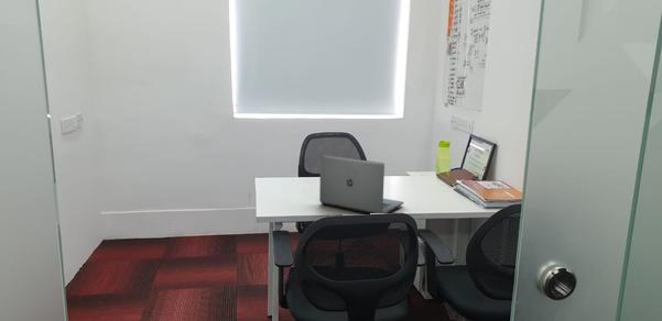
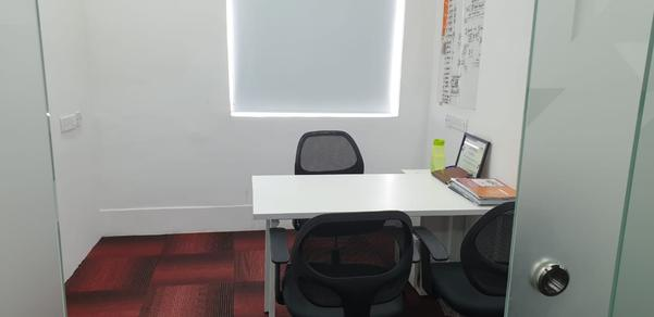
- laptop [318,154,404,214]
